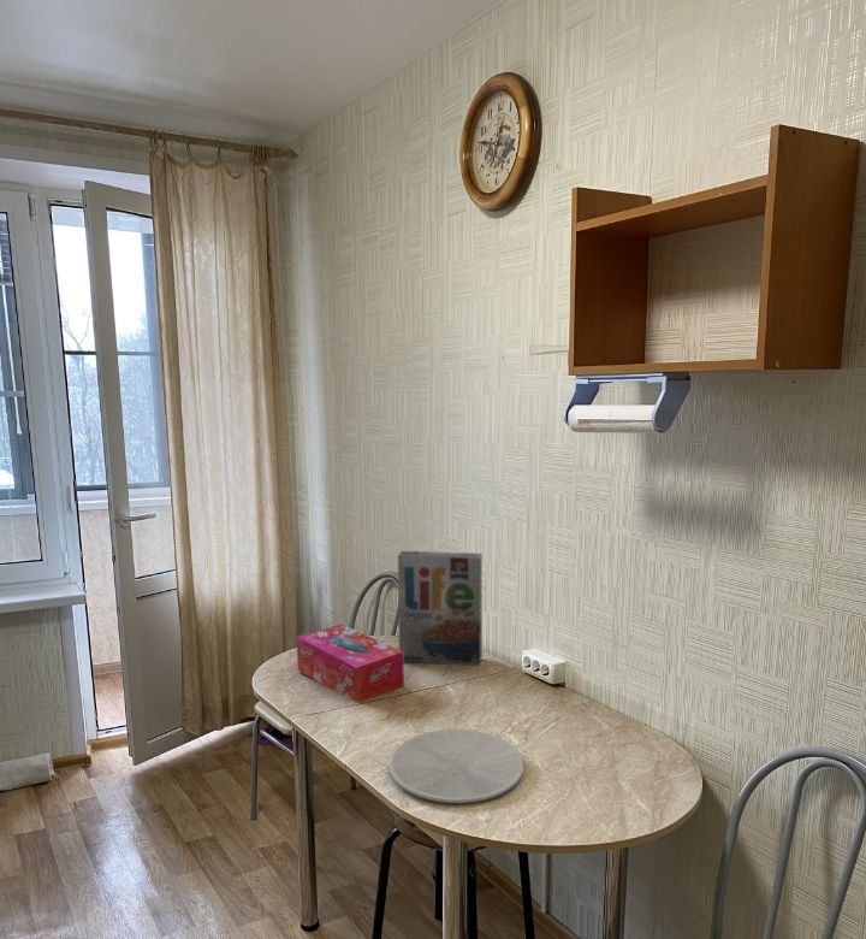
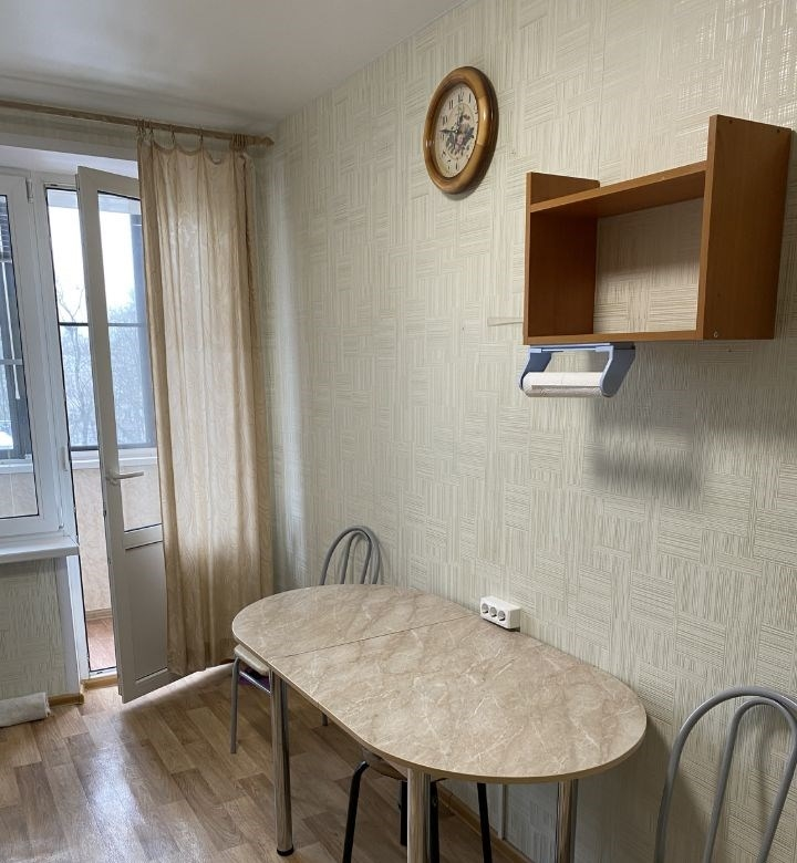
- cereal box [397,550,484,667]
- plate [388,728,526,804]
- tissue box [296,624,405,703]
